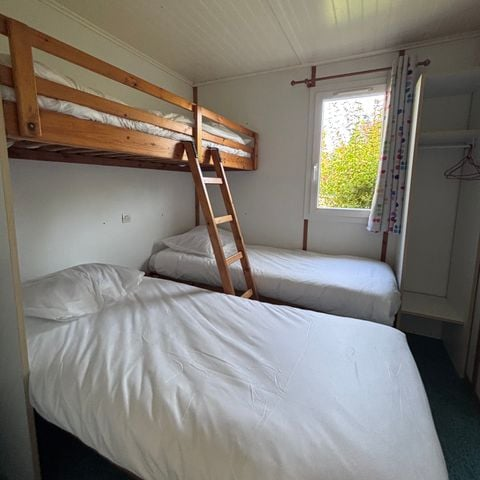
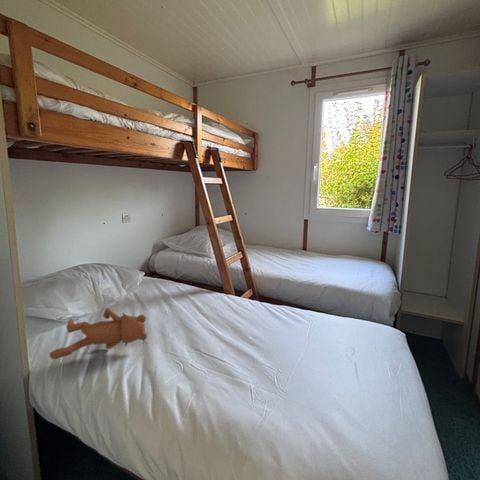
+ teddy bear [48,307,148,360]
